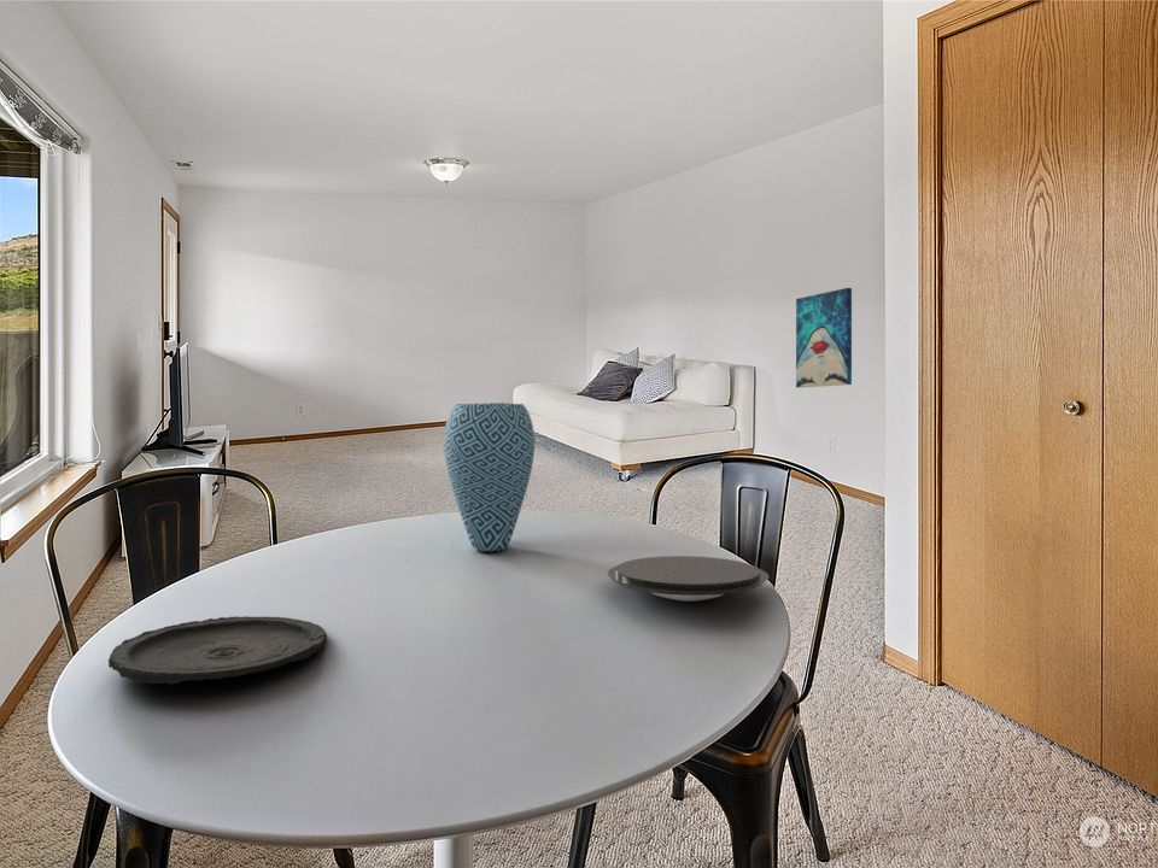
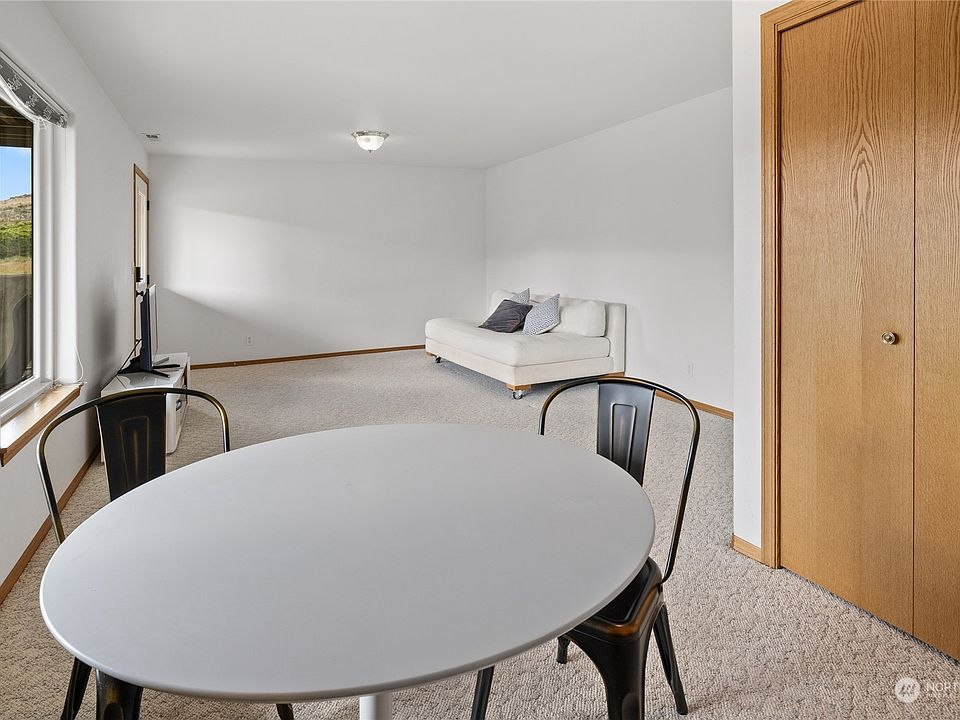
- plate [107,615,328,686]
- plate [607,555,770,603]
- vase [443,401,536,552]
- wall art [795,287,853,388]
